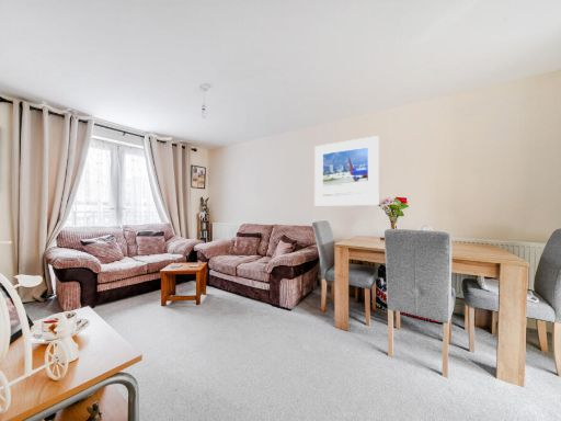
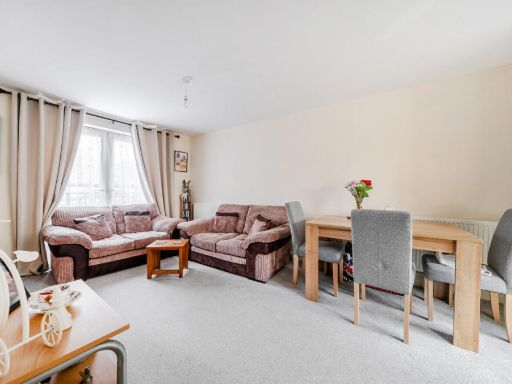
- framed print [313,135,380,206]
